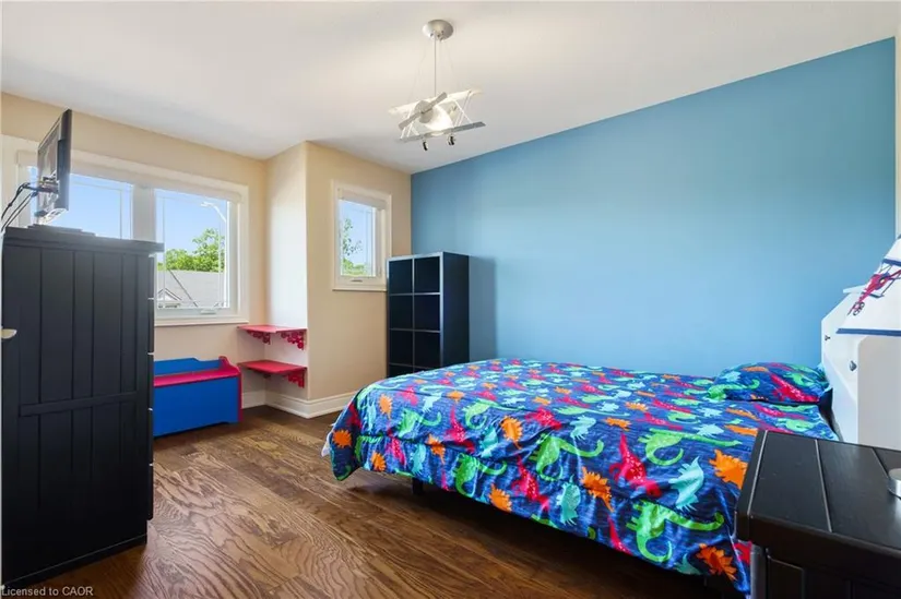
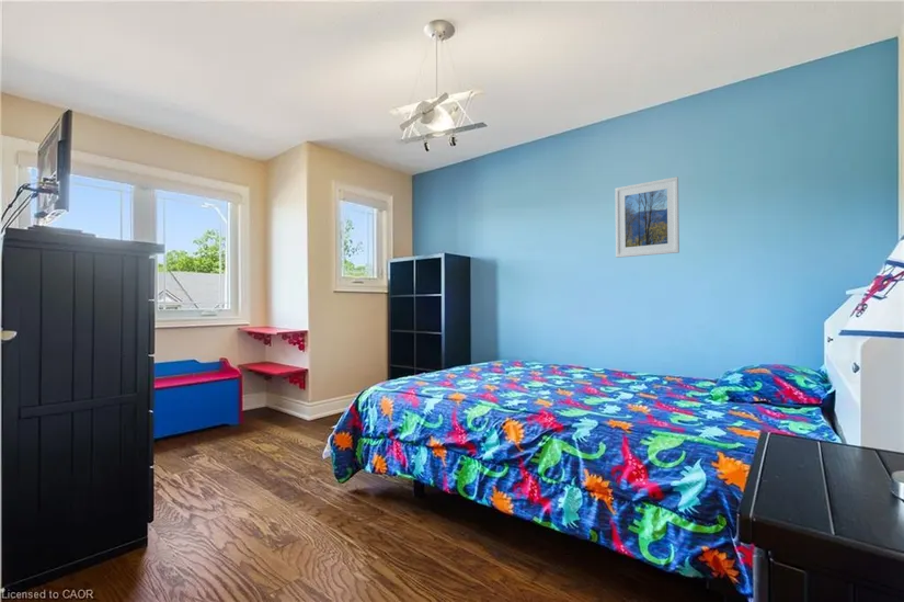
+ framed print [614,175,680,259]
